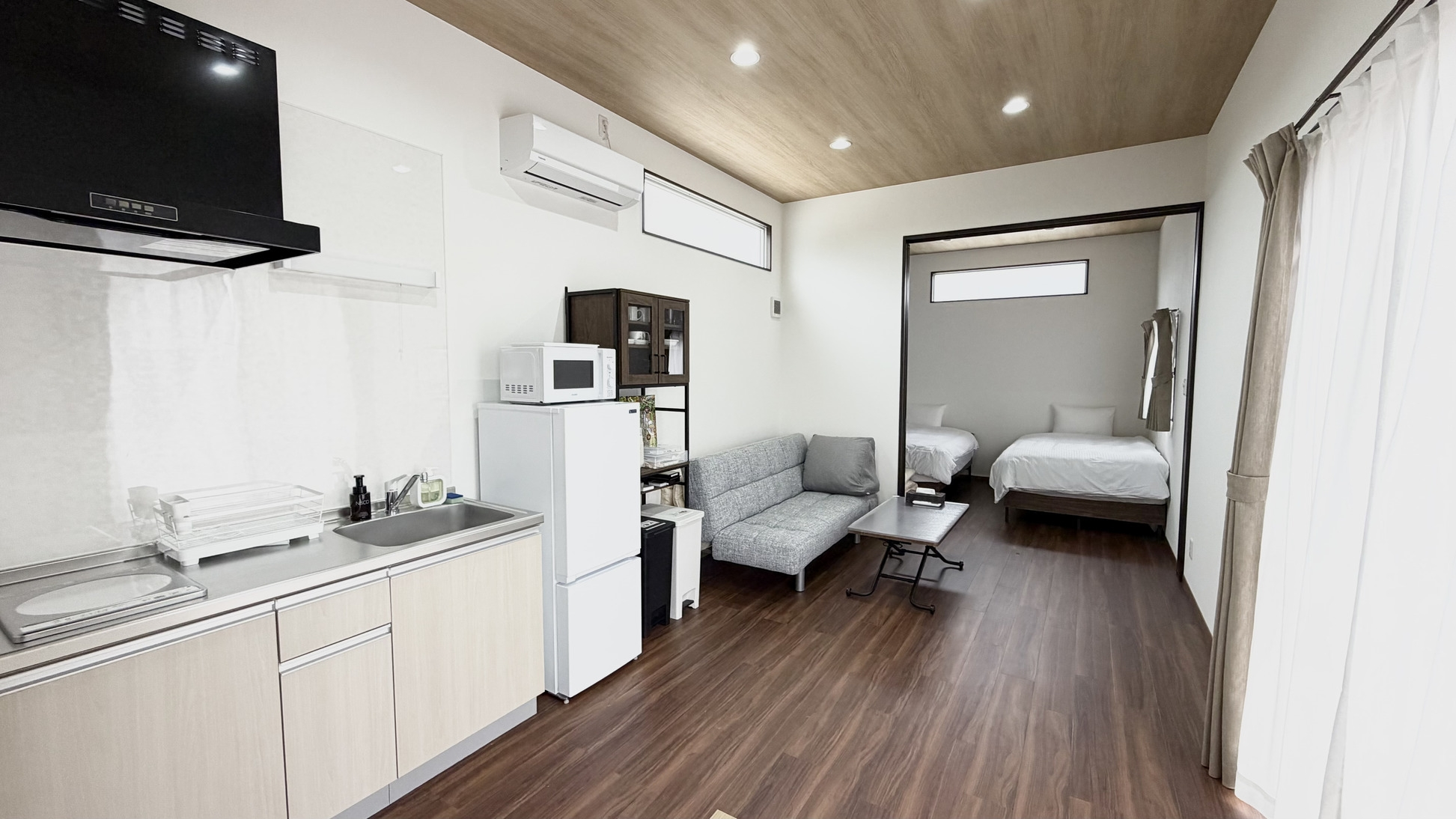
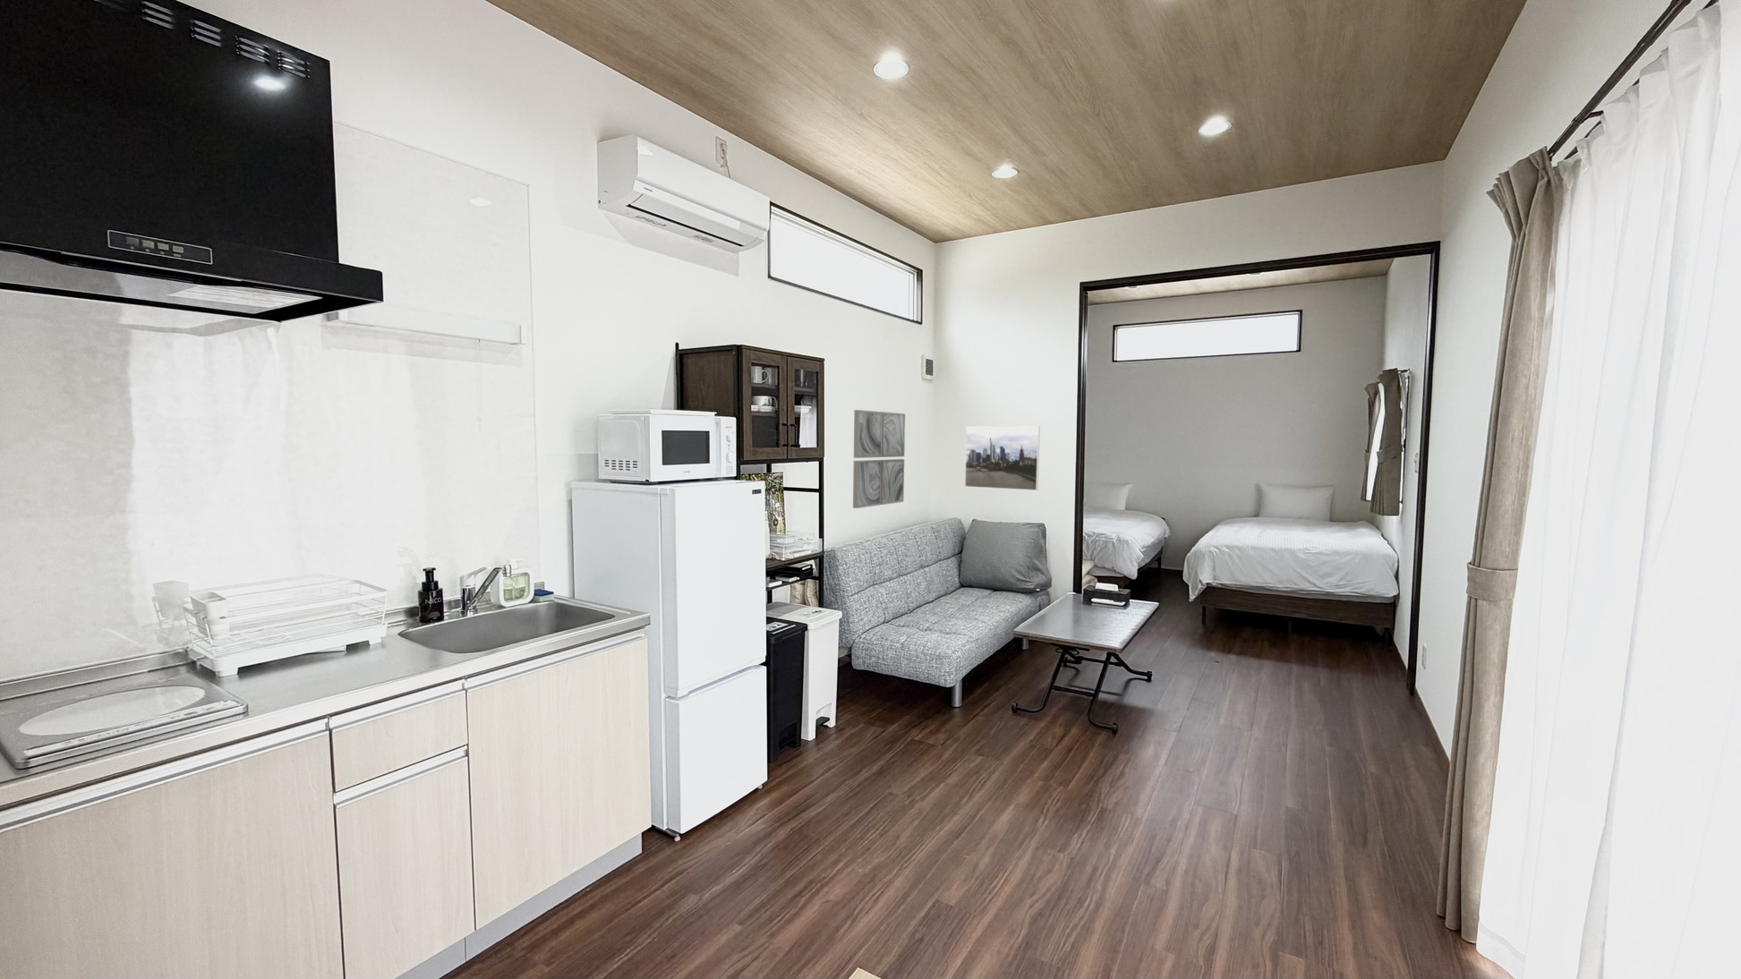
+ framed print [964,426,1041,491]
+ wall art [853,409,906,509]
